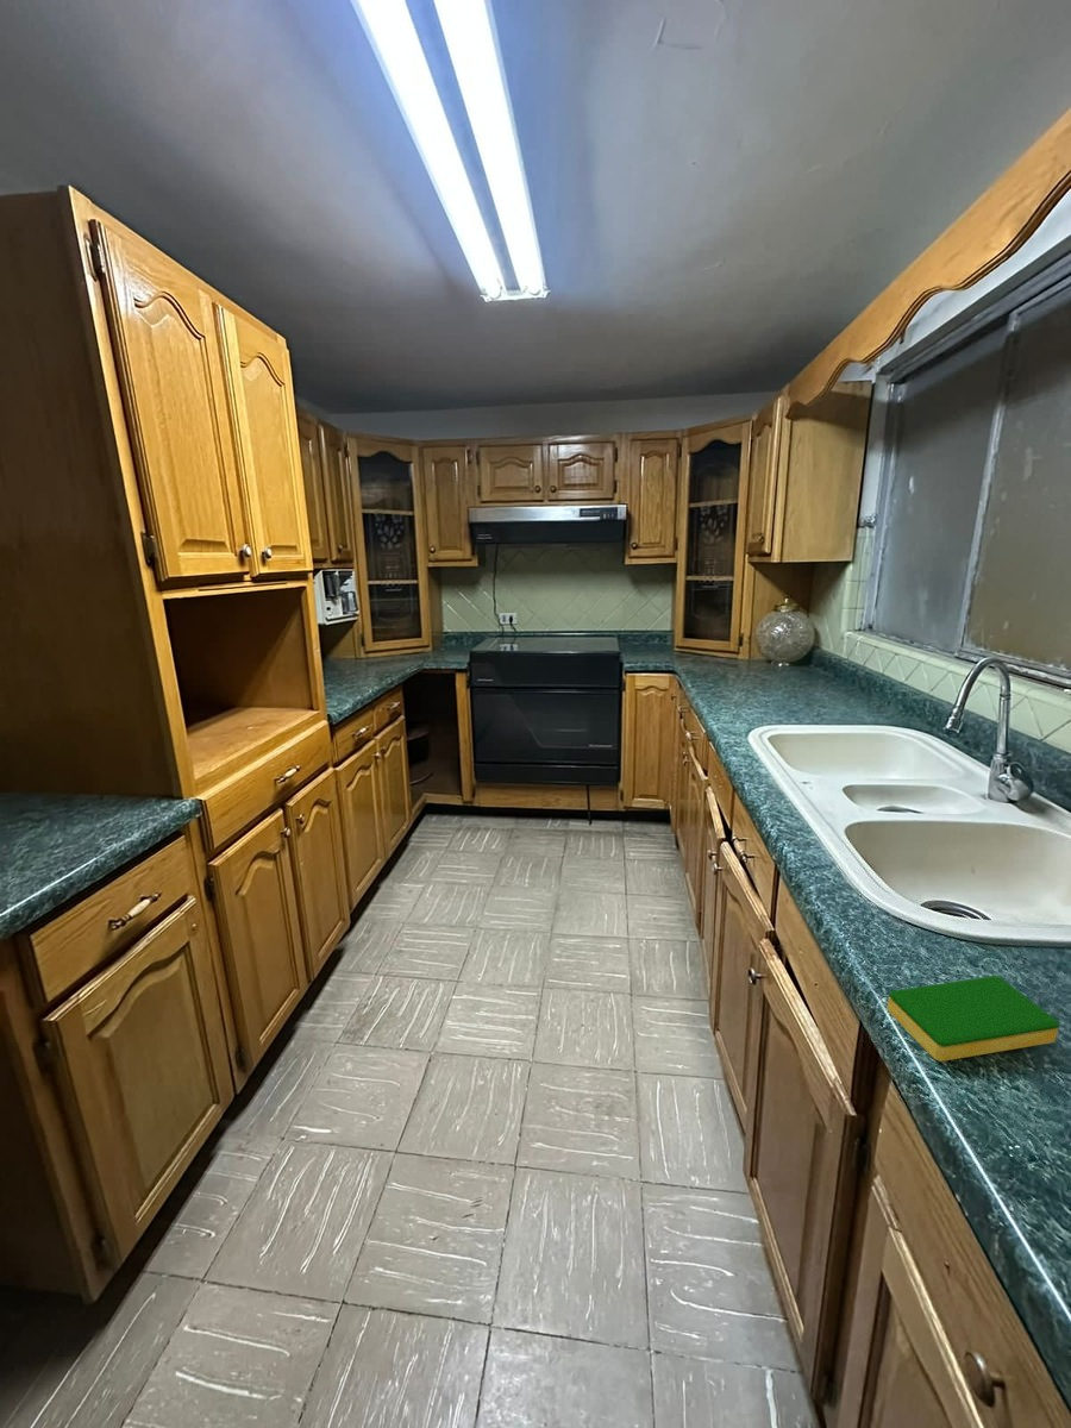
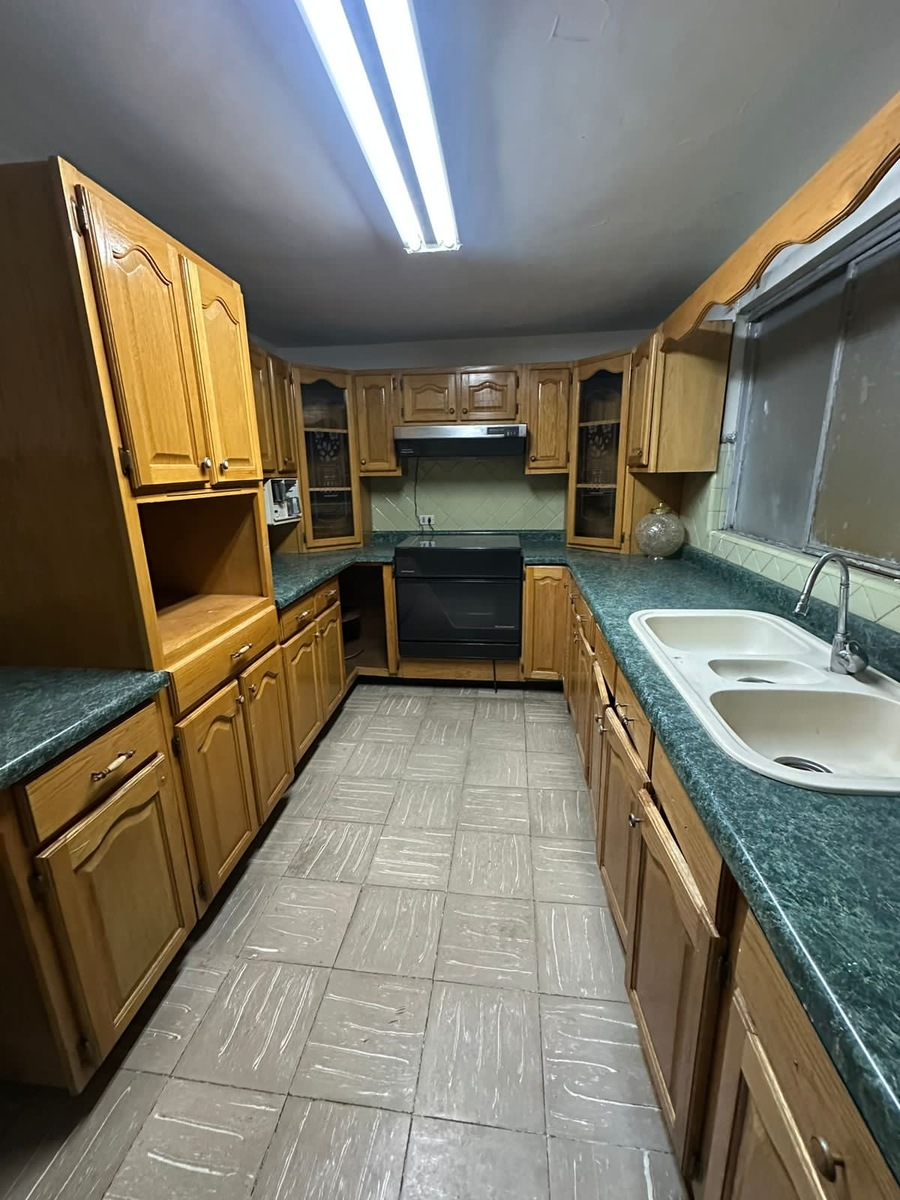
- dish sponge [885,975,1060,1063]
